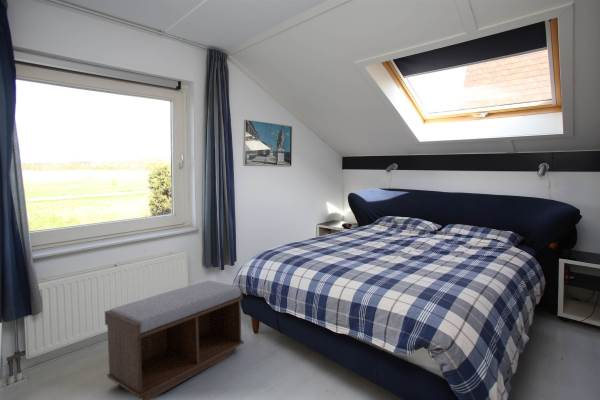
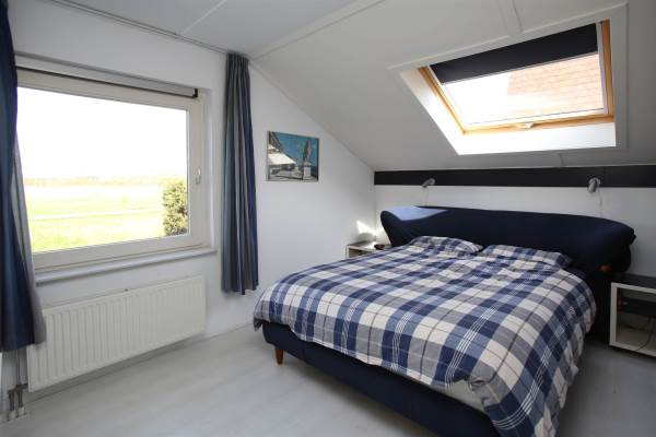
- bench [104,280,245,400]
